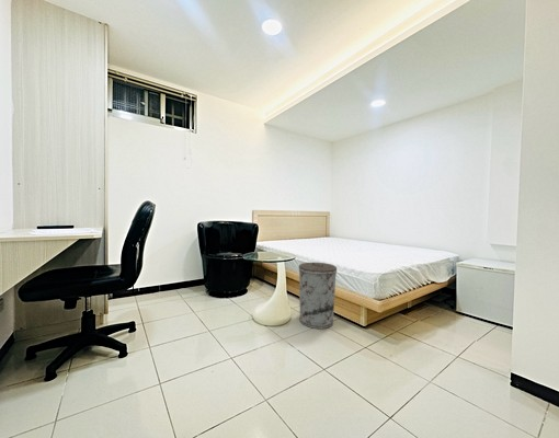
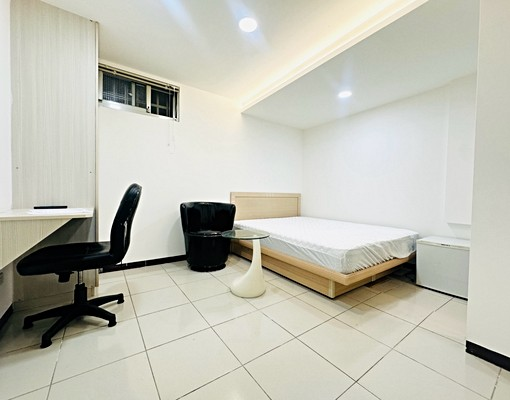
- trash can [298,262,338,330]
